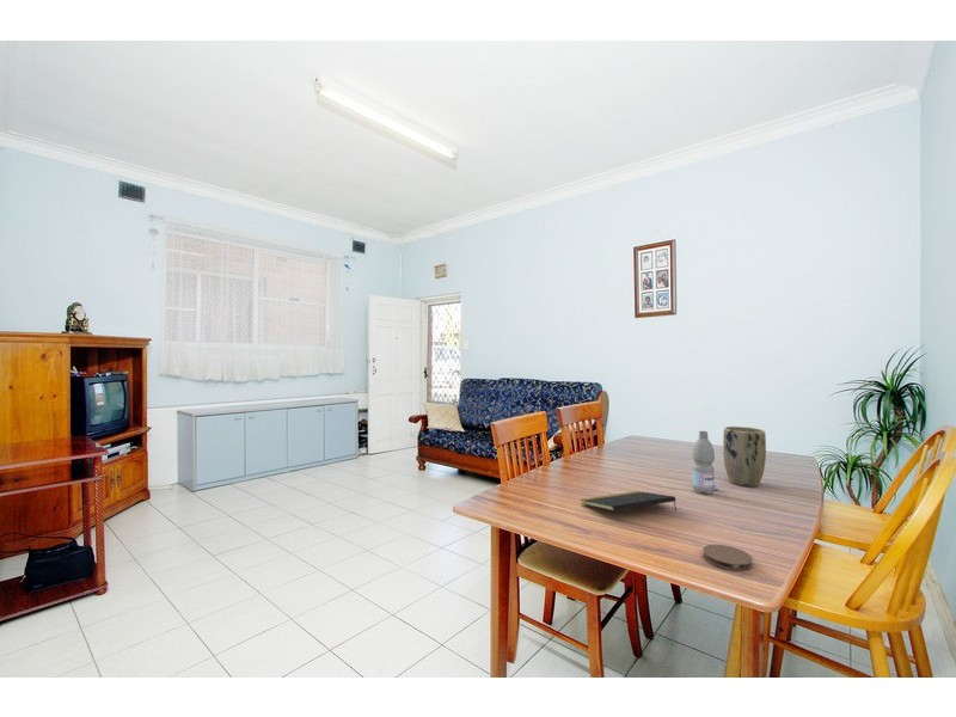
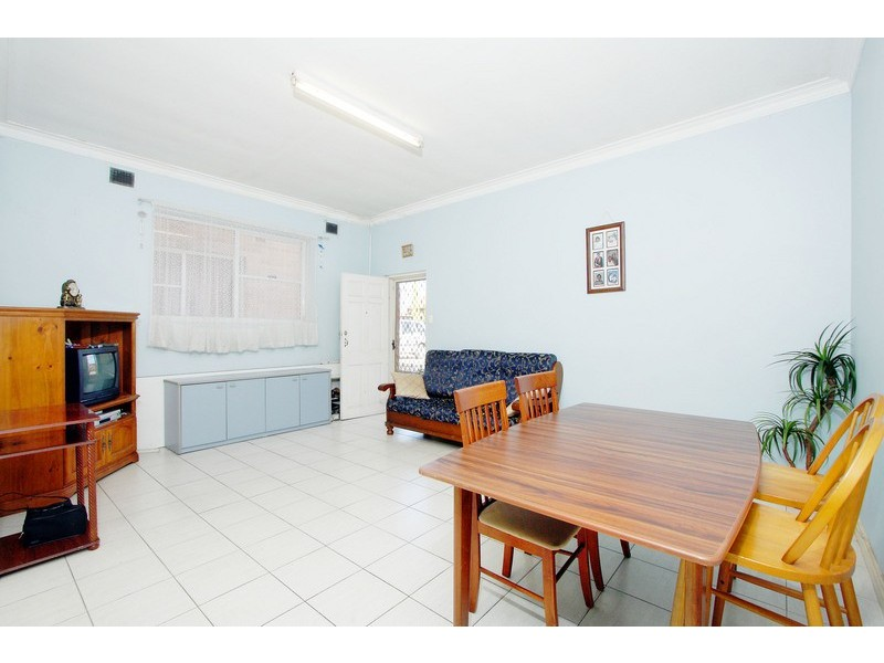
- notepad [580,490,678,513]
- plant pot [722,425,767,488]
- water bottle [691,430,719,496]
- coaster [701,544,754,572]
